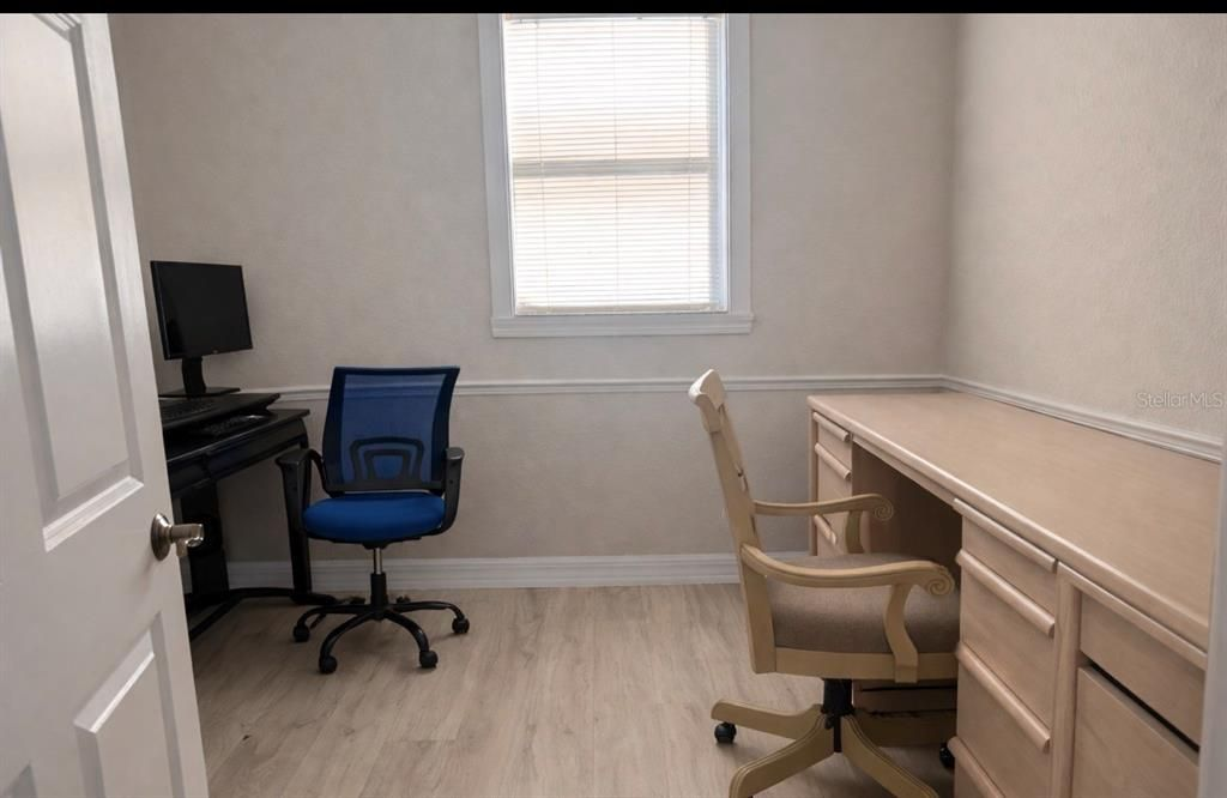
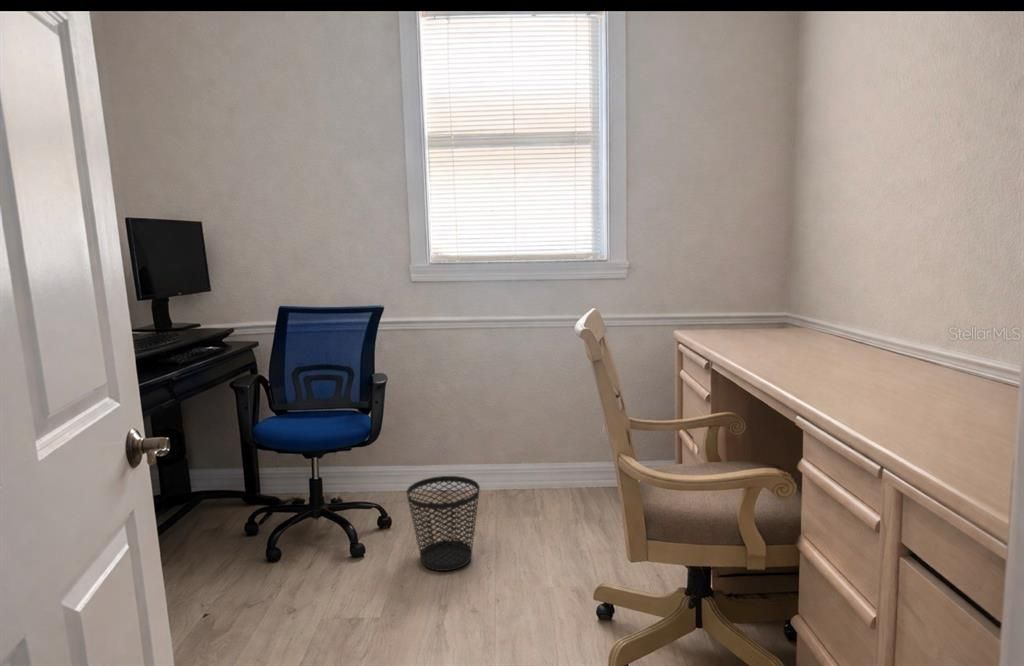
+ wastebasket [405,475,481,572]
